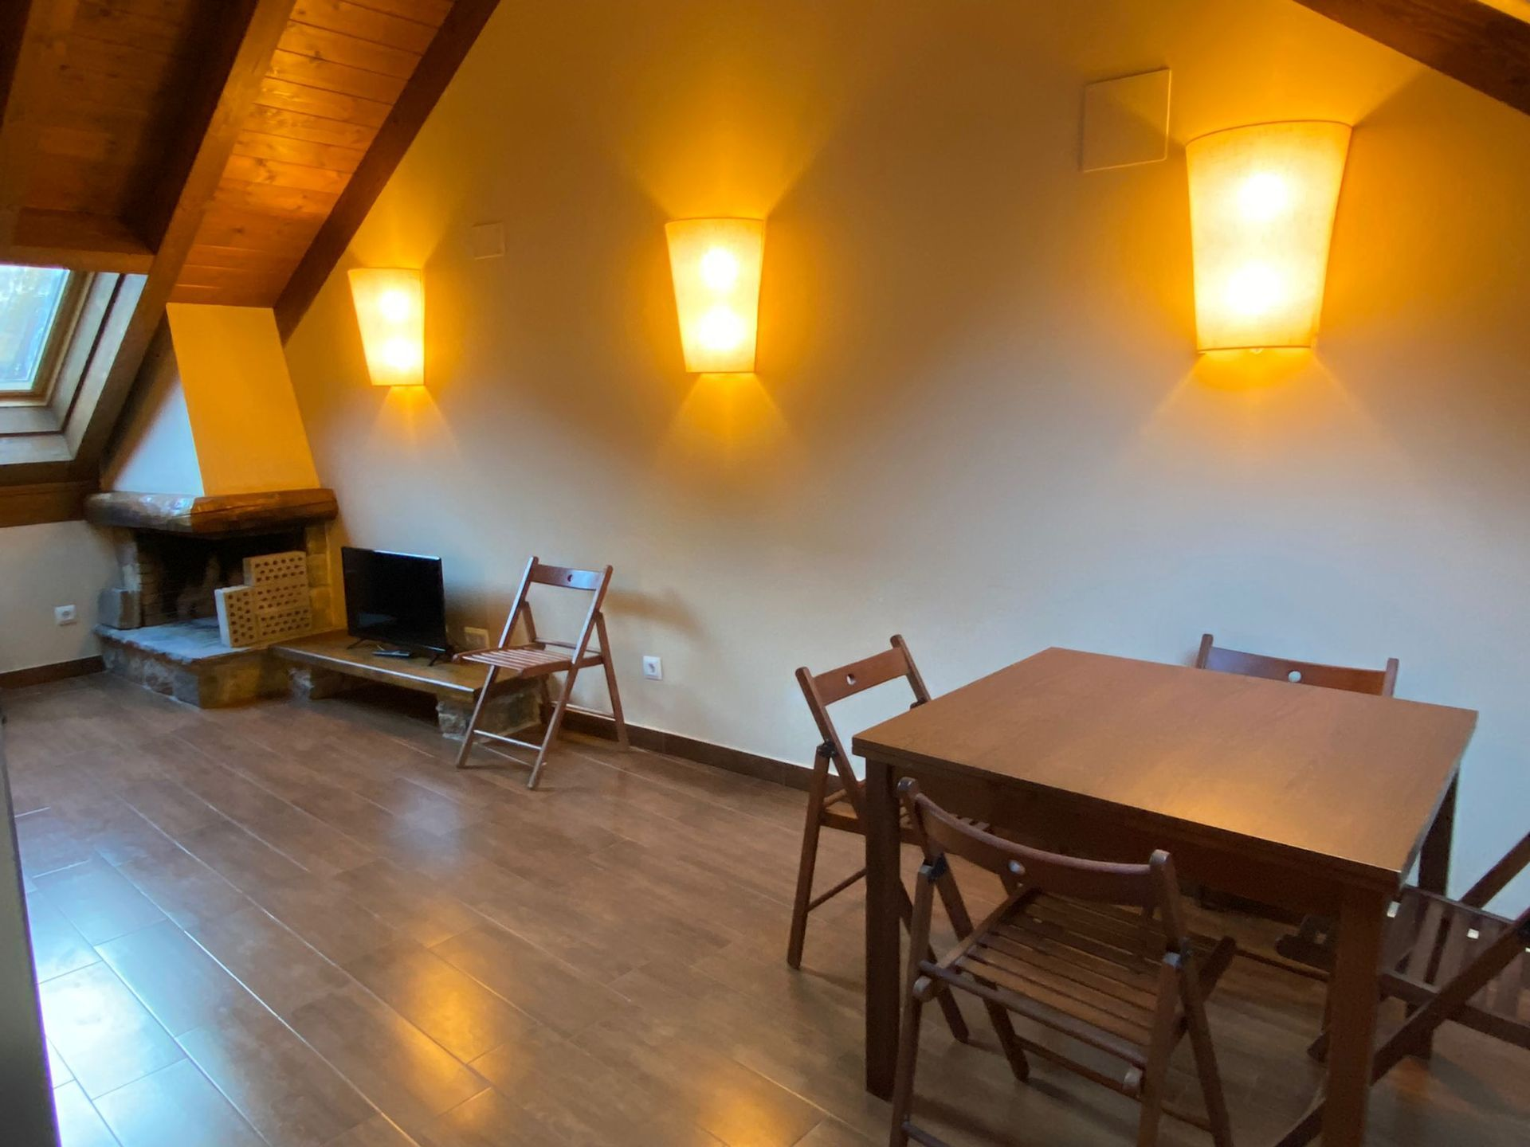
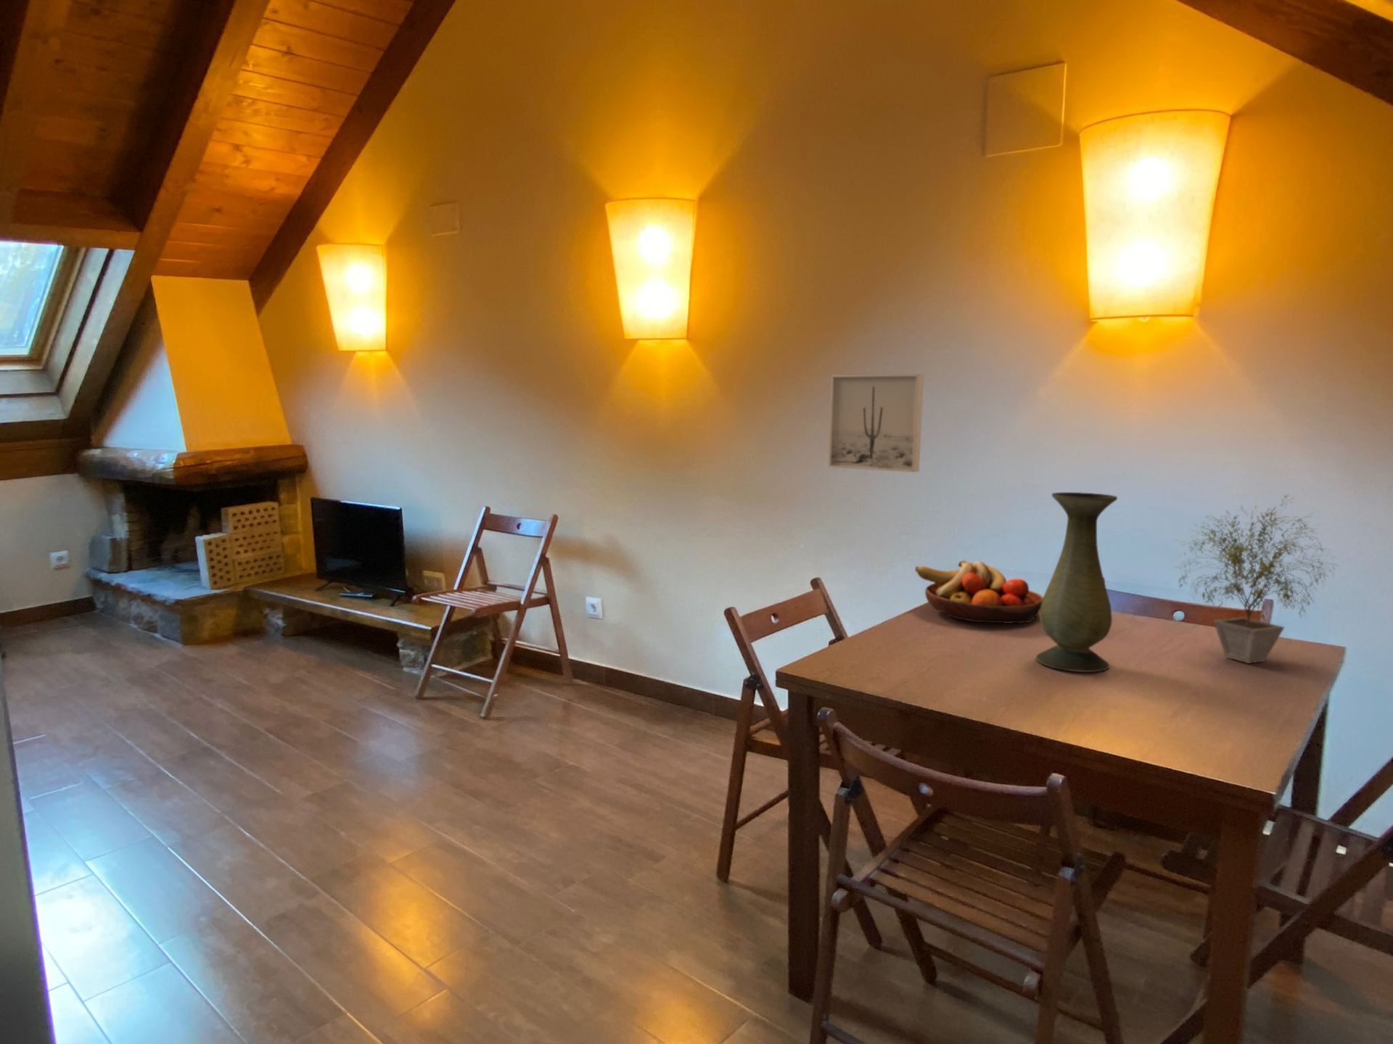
+ wall art [828,373,925,473]
+ vase [1035,491,1118,673]
+ potted plant [1174,493,1344,665]
+ fruit bowl [914,560,1043,624]
